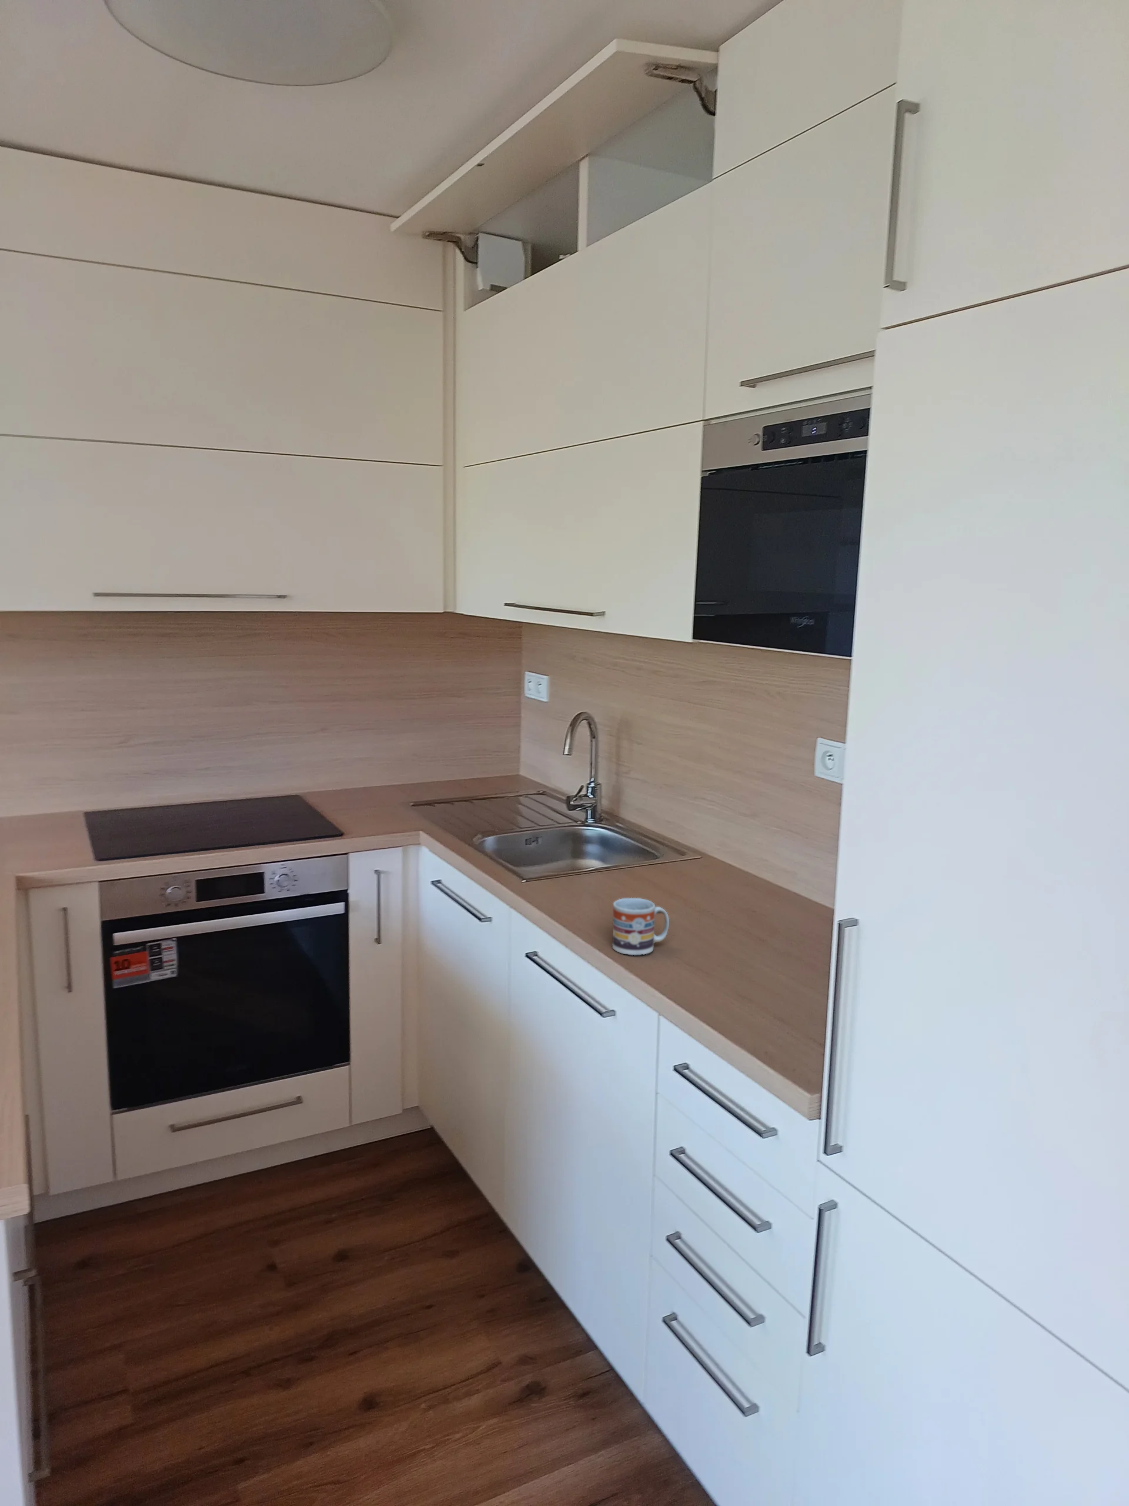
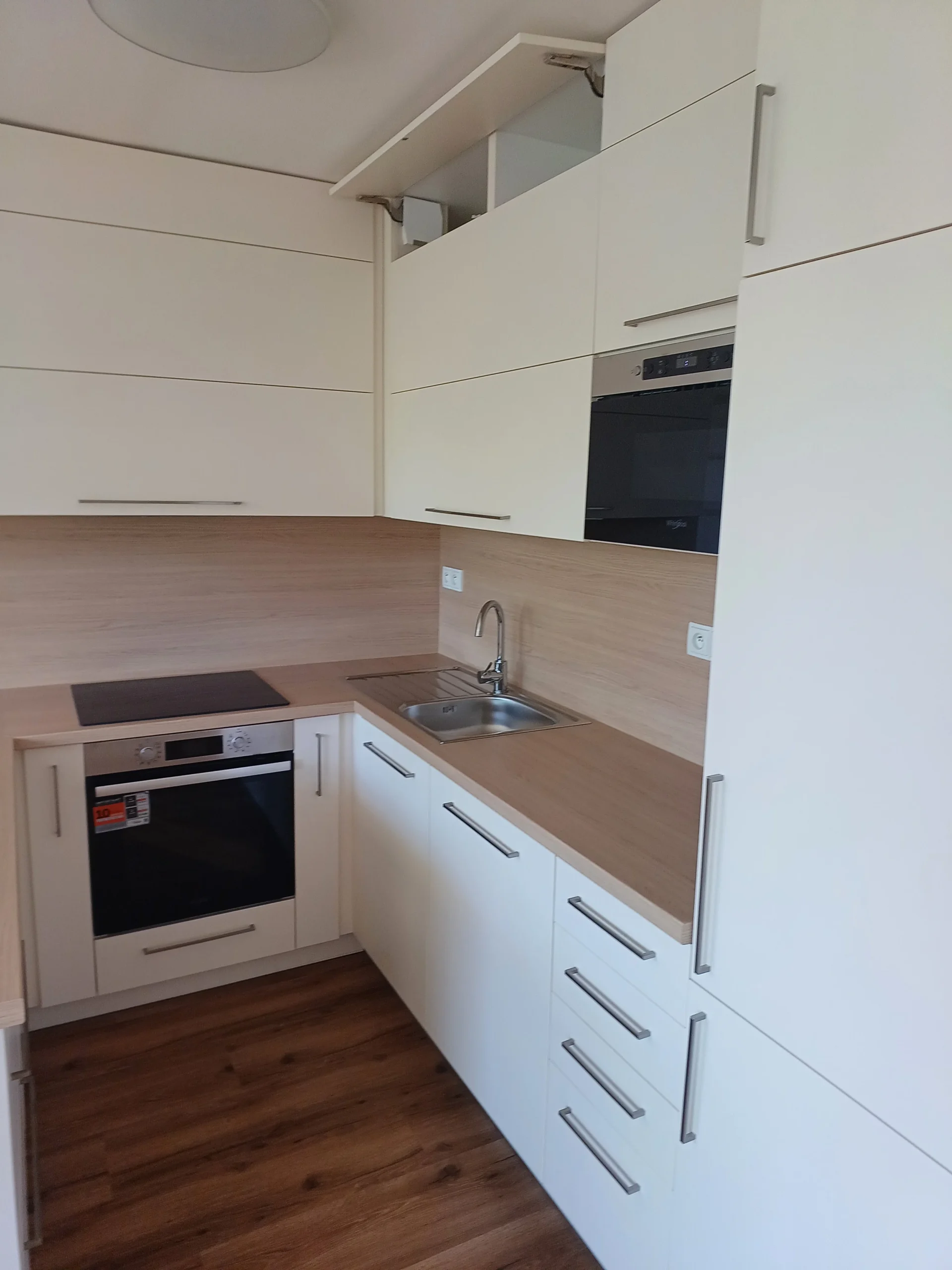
- cup [612,898,670,956]
